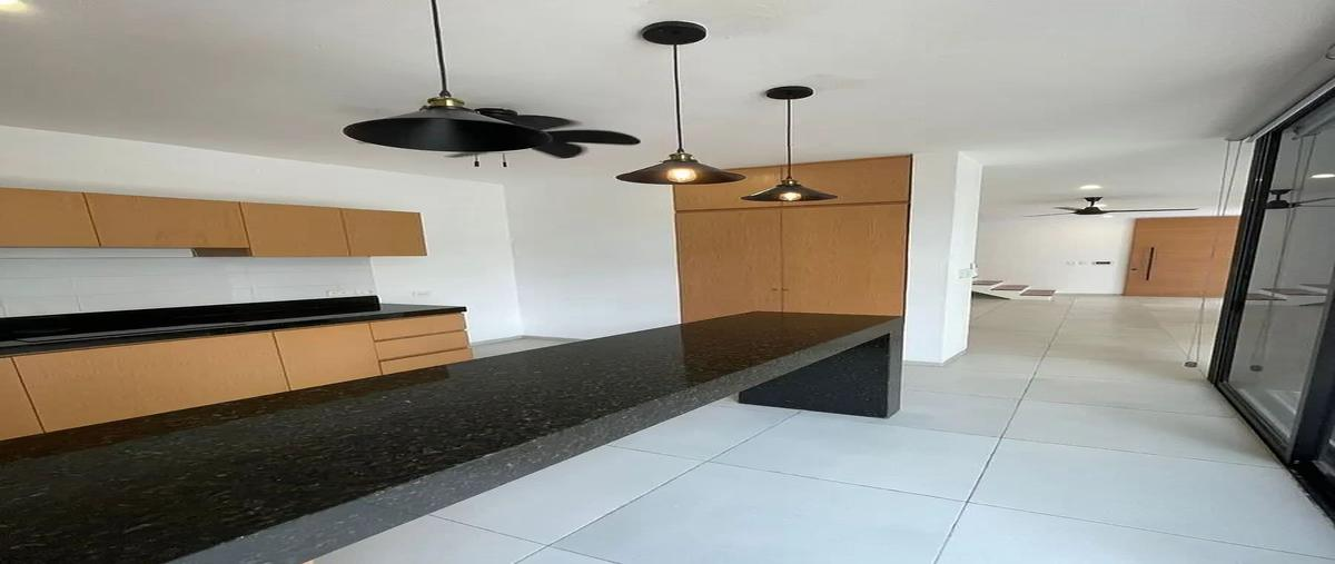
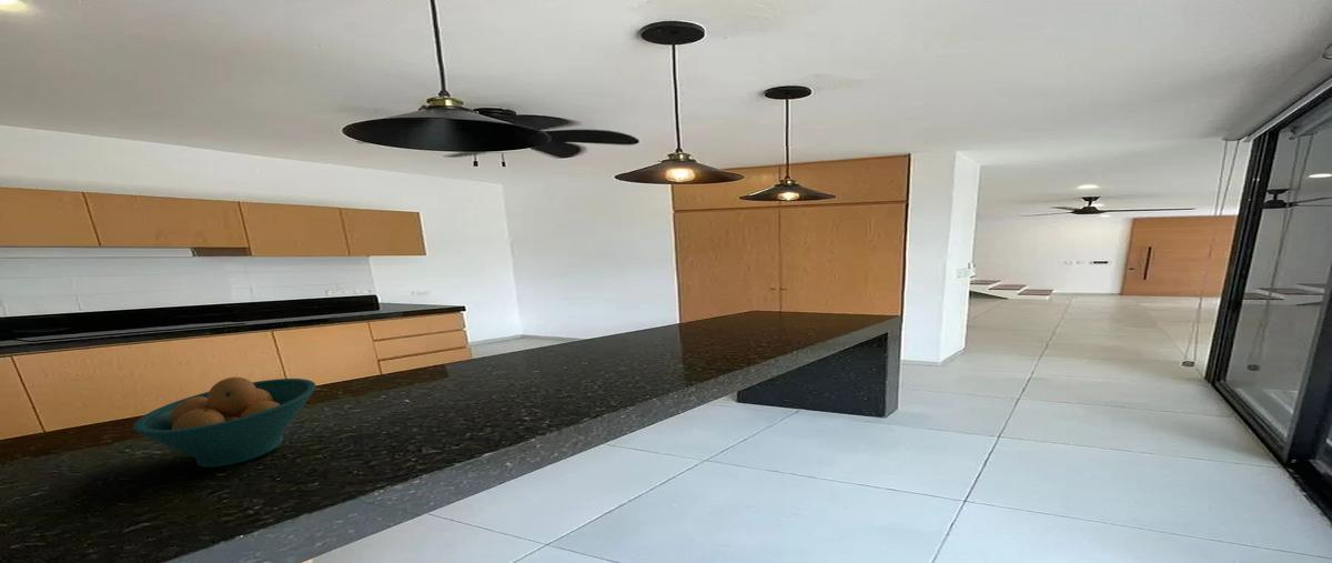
+ fruit bowl [132,376,316,469]
